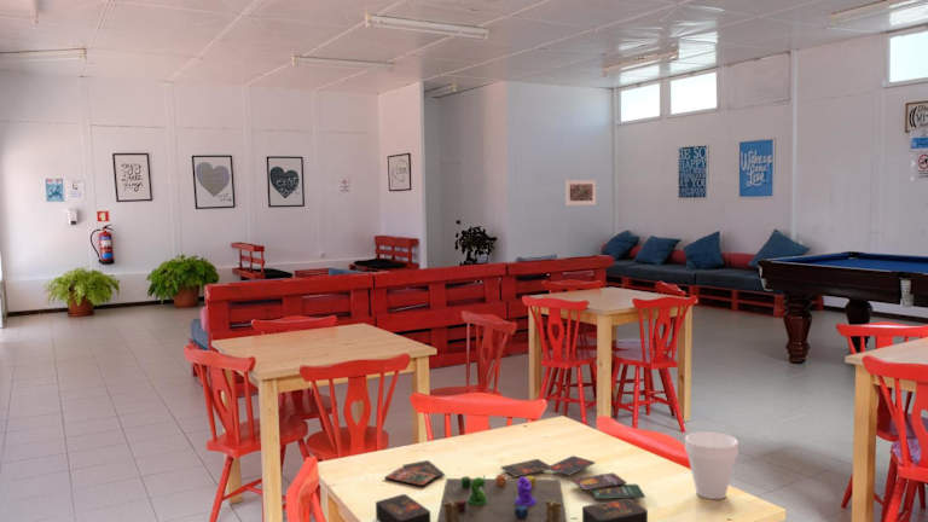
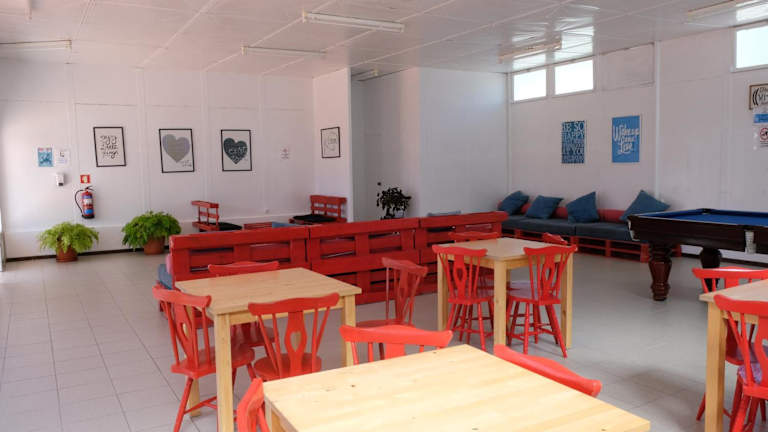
- cup [684,430,740,500]
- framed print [564,179,597,207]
- board game [375,454,649,522]
